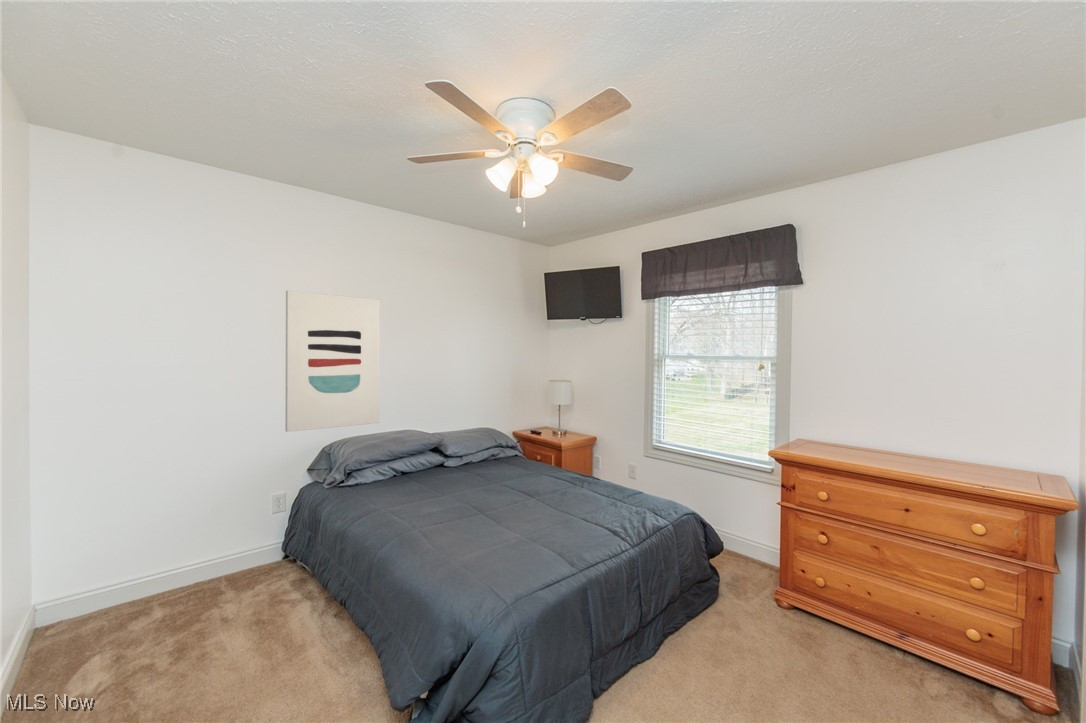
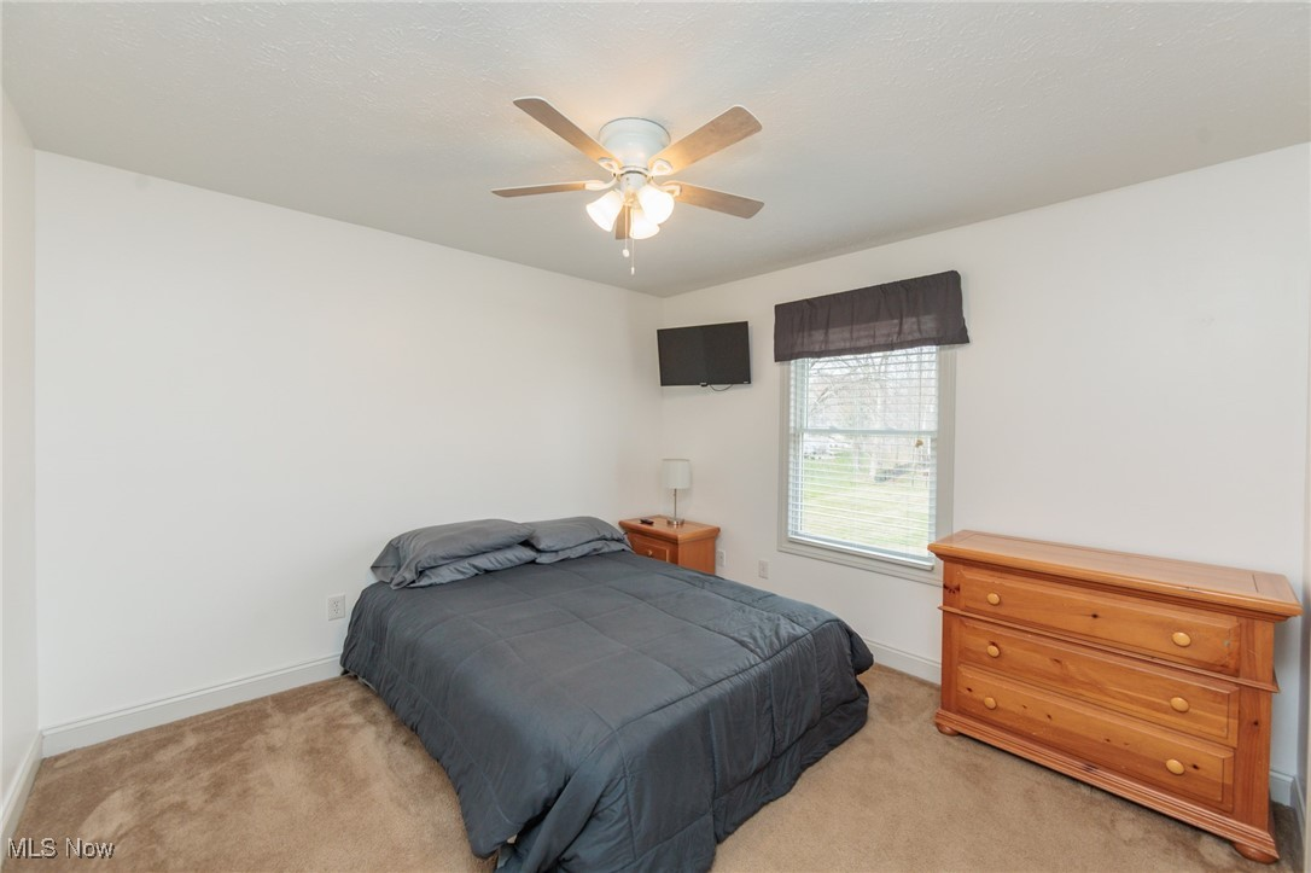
- wall art [284,290,381,433]
